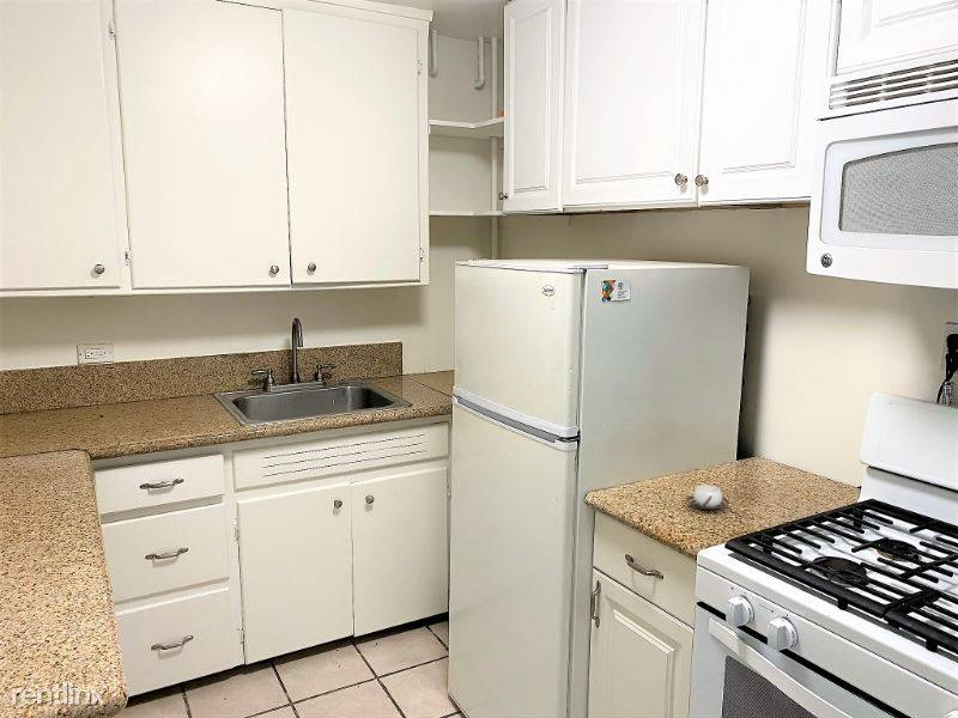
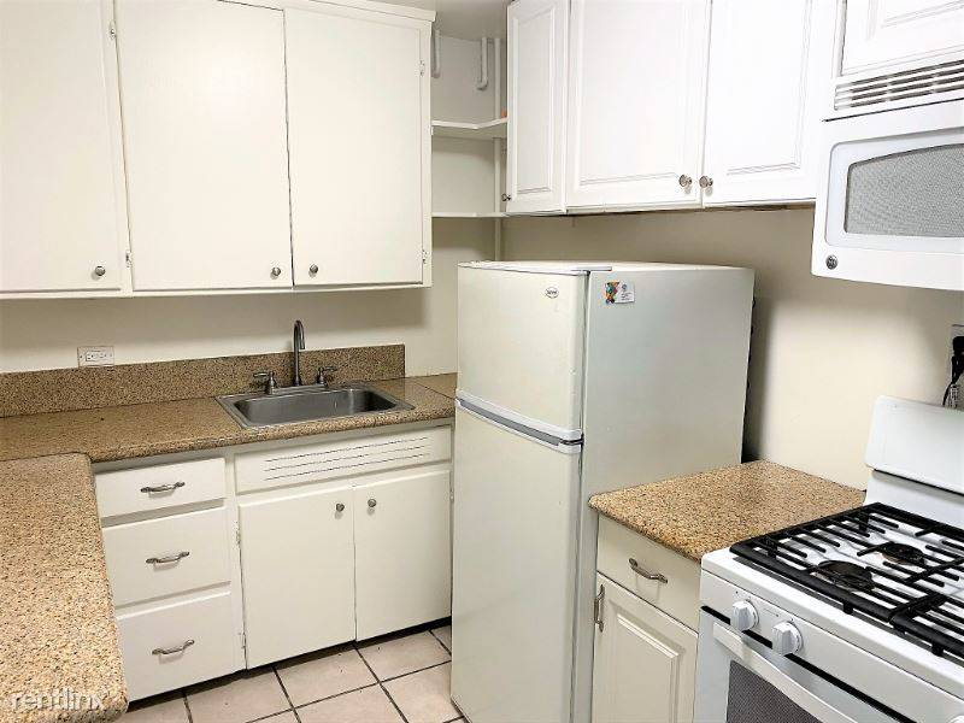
- cup [685,485,730,510]
